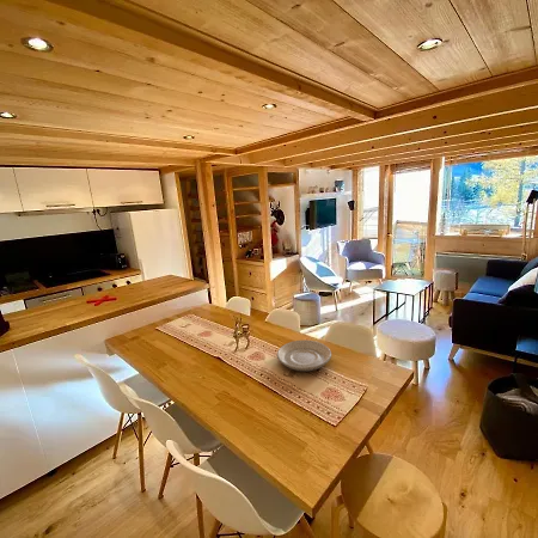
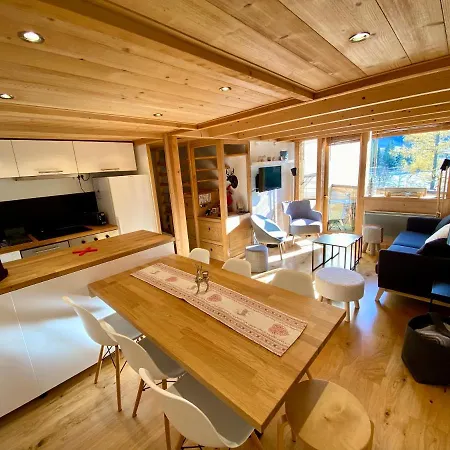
- plate [276,340,332,372]
